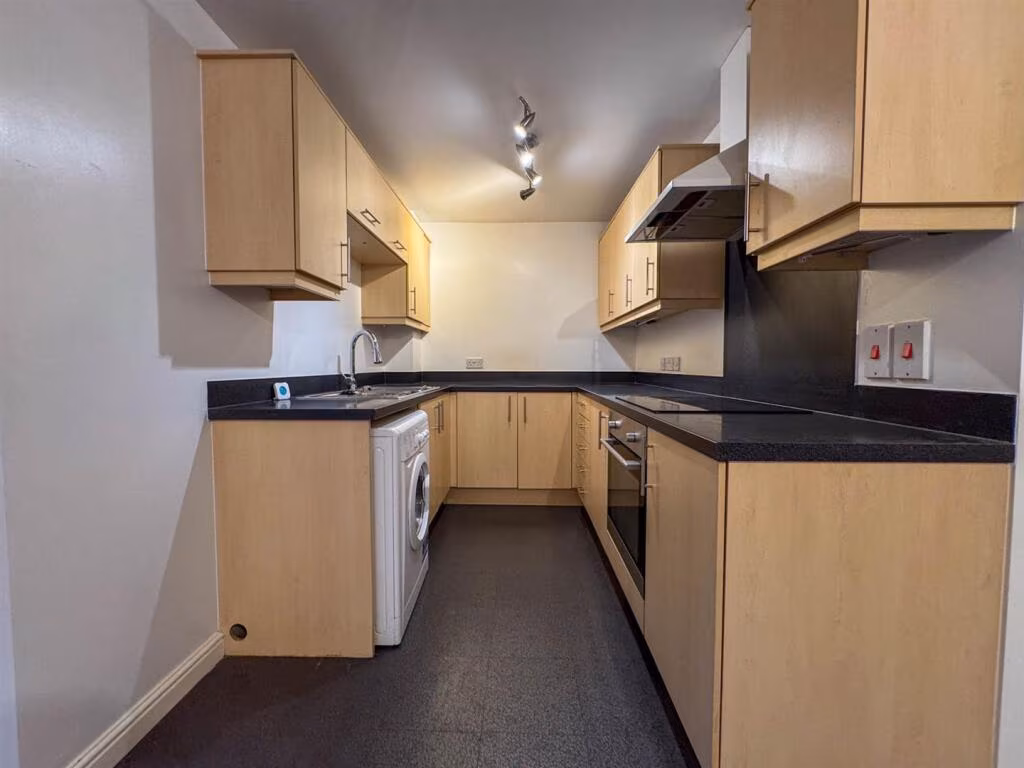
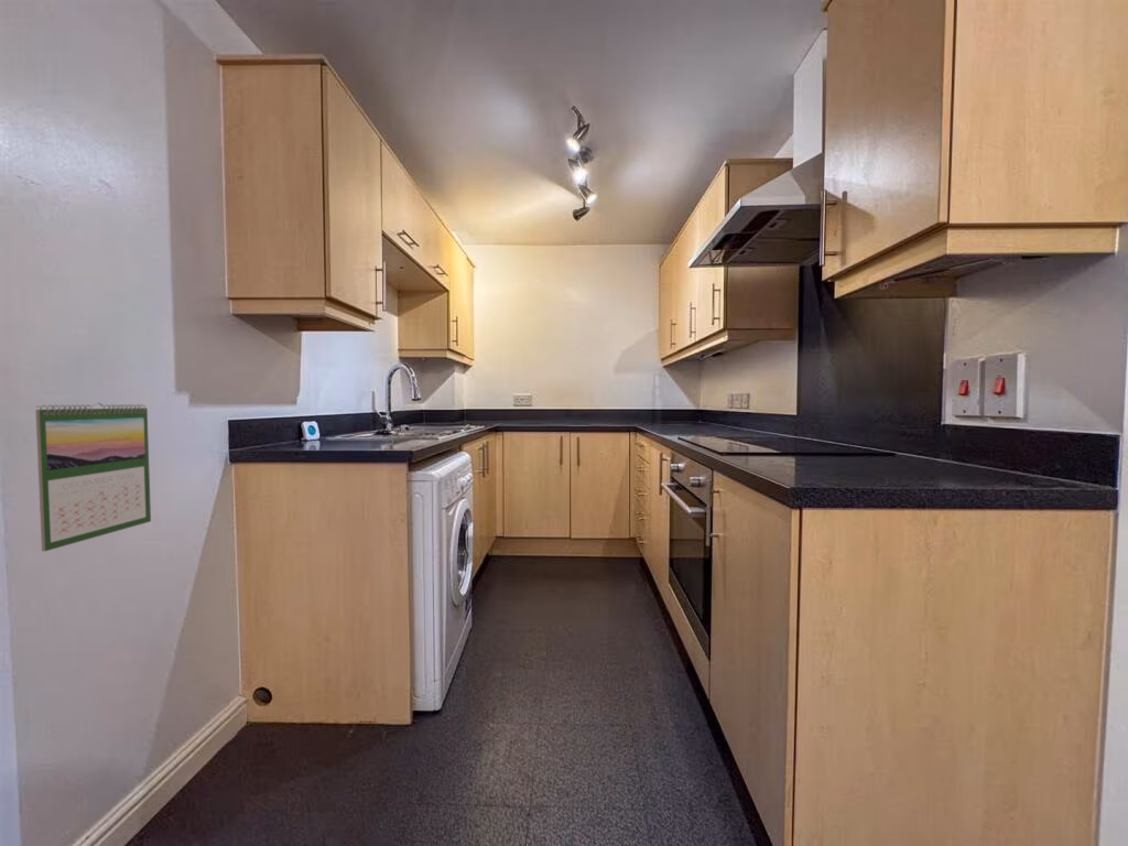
+ calendar [34,401,152,552]
